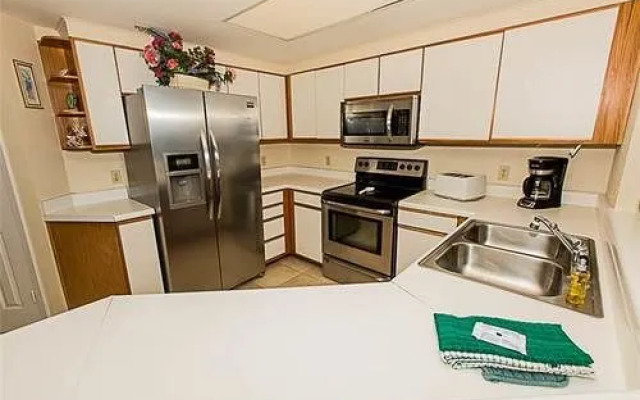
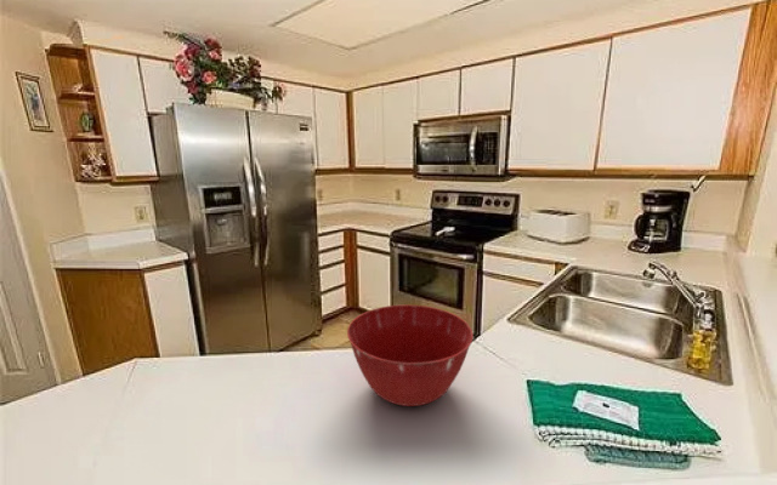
+ mixing bowl [346,304,475,407]
